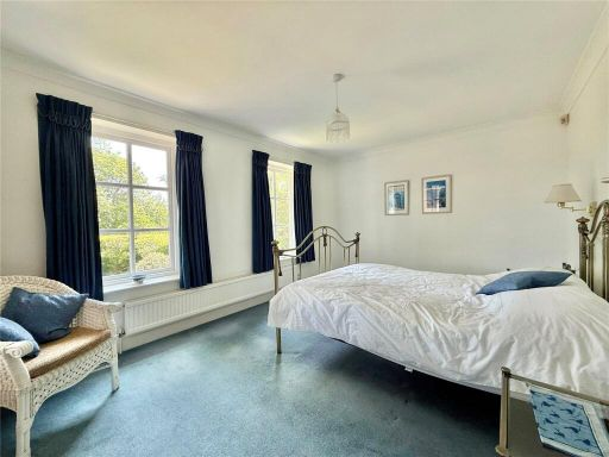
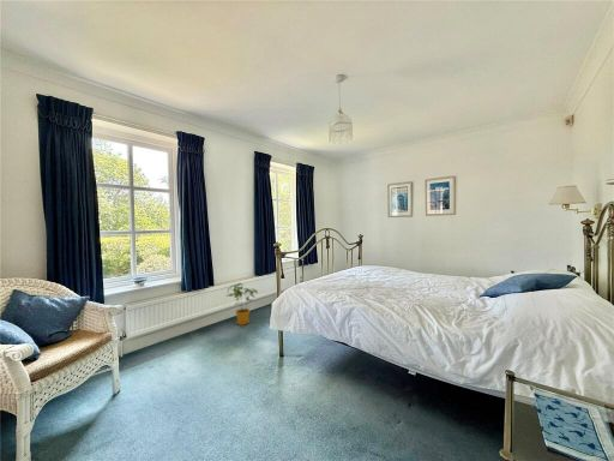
+ house plant [225,282,259,327]
